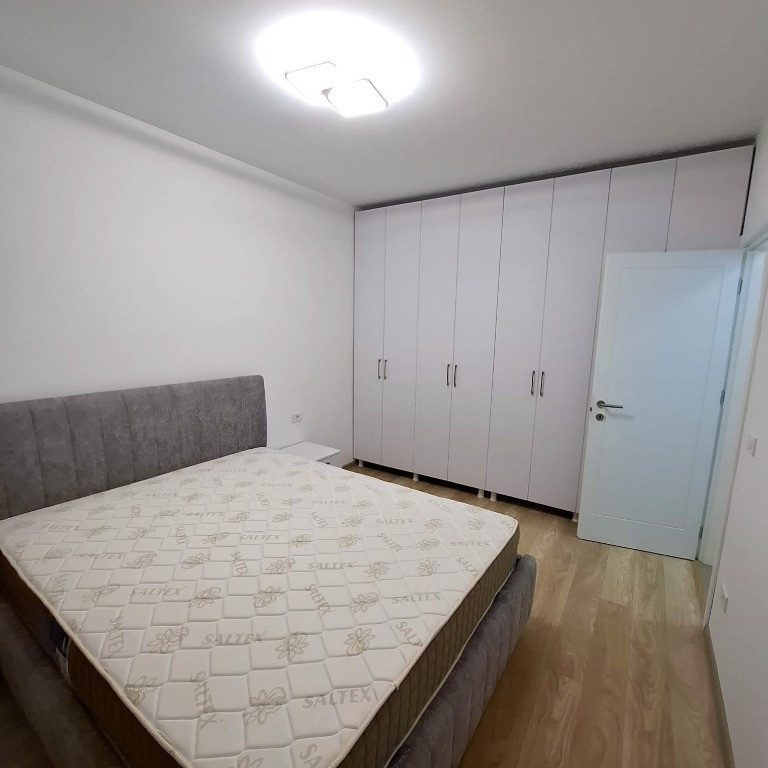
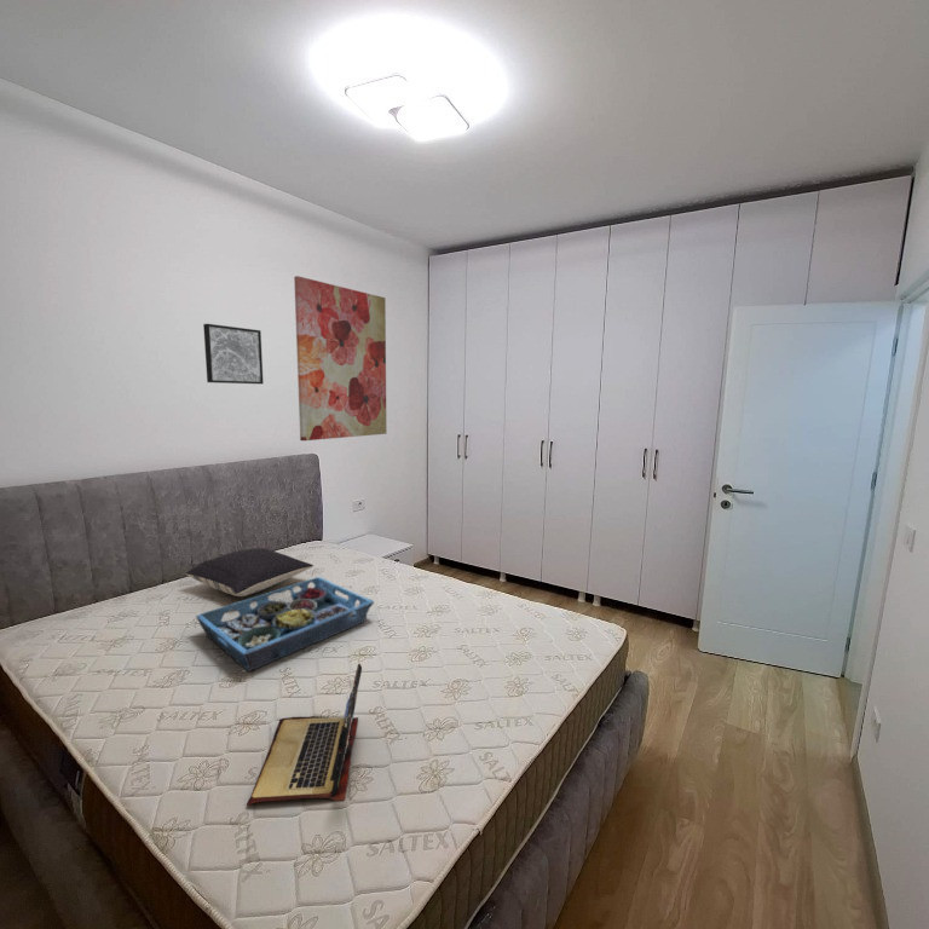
+ pillow [185,547,315,598]
+ laptop [246,663,363,807]
+ serving tray [195,576,375,673]
+ wall art [202,323,264,385]
+ wall art [293,275,387,442]
